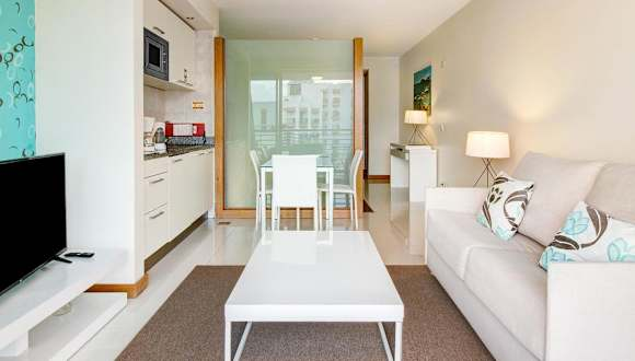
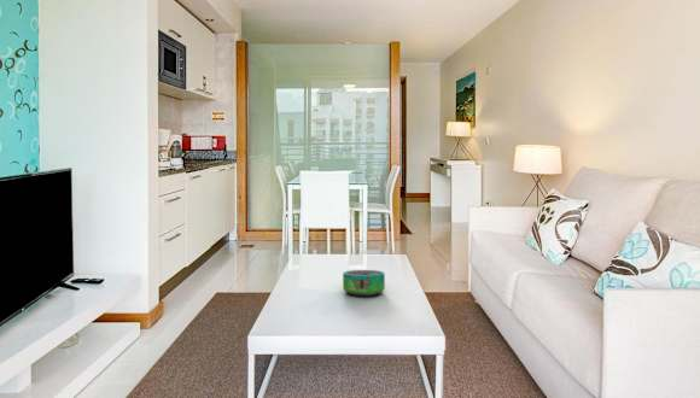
+ decorative bowl [342,269,386,297]
